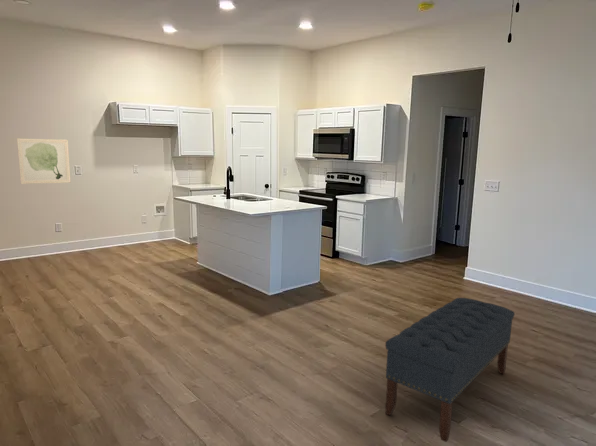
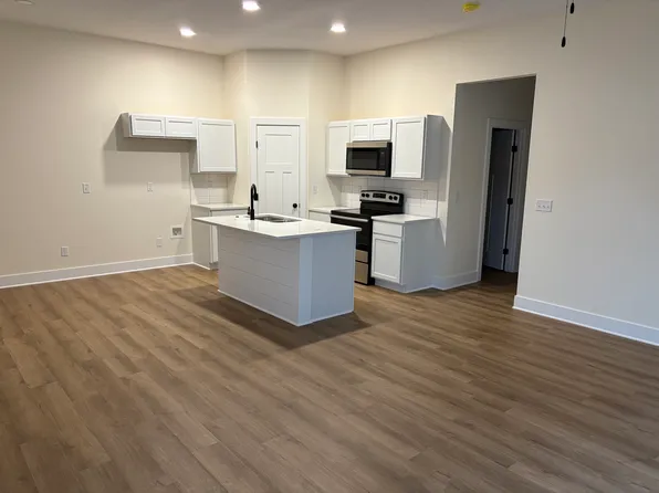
- bench [384,297,516,443]
- wall art [16,137,71,185]
